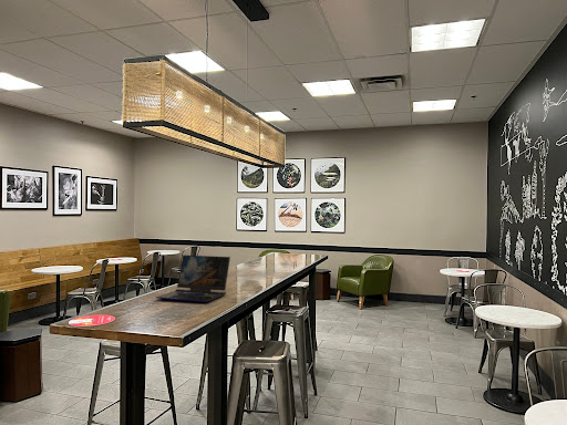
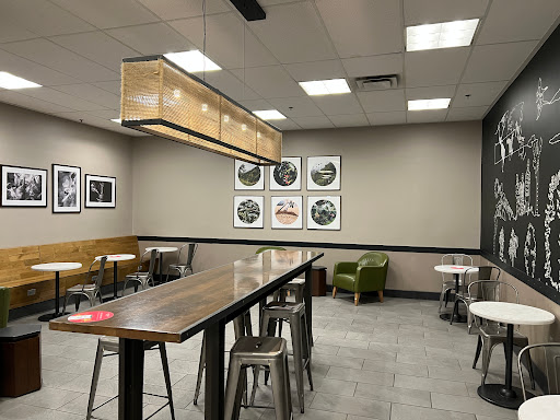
- laptop [155,255,231,303]
